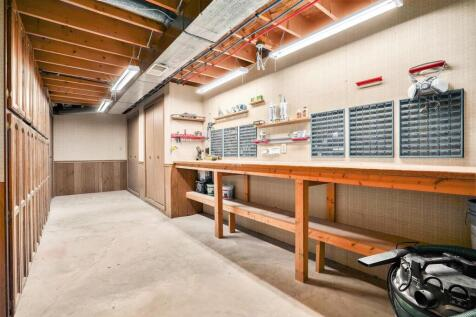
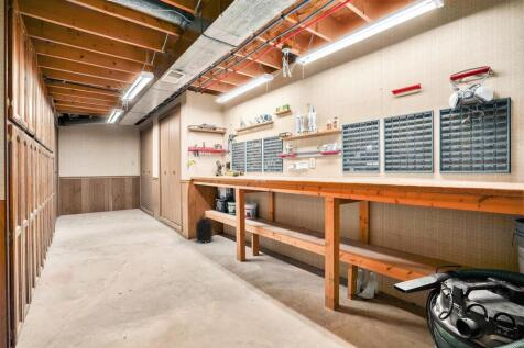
+ trash can [194,212,215,244]
+ boots [354,268,379,300]
